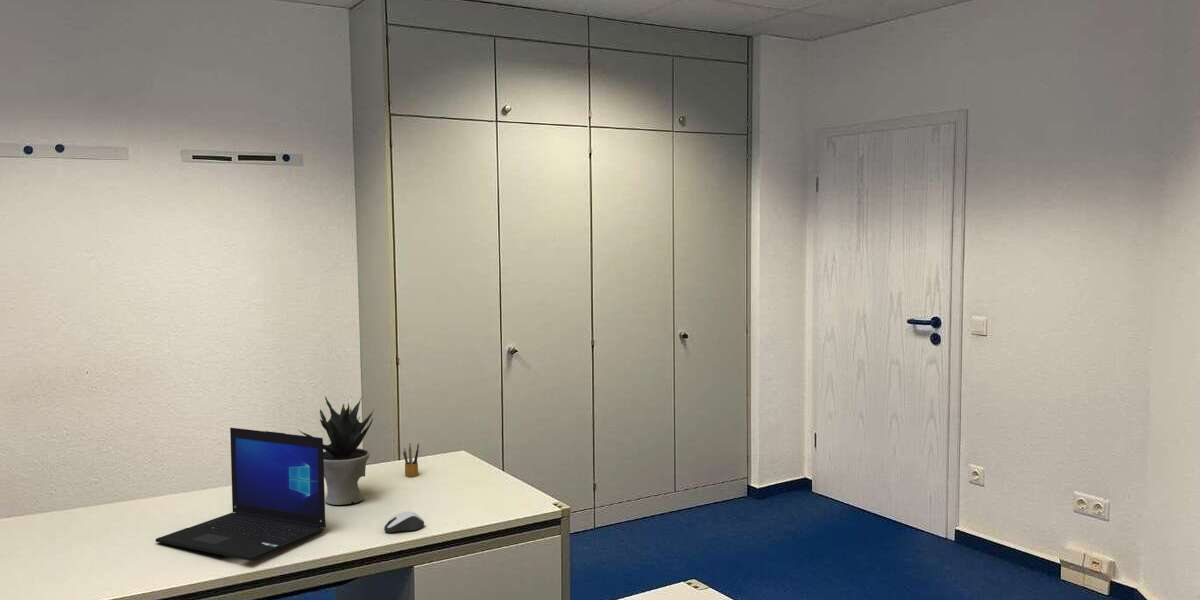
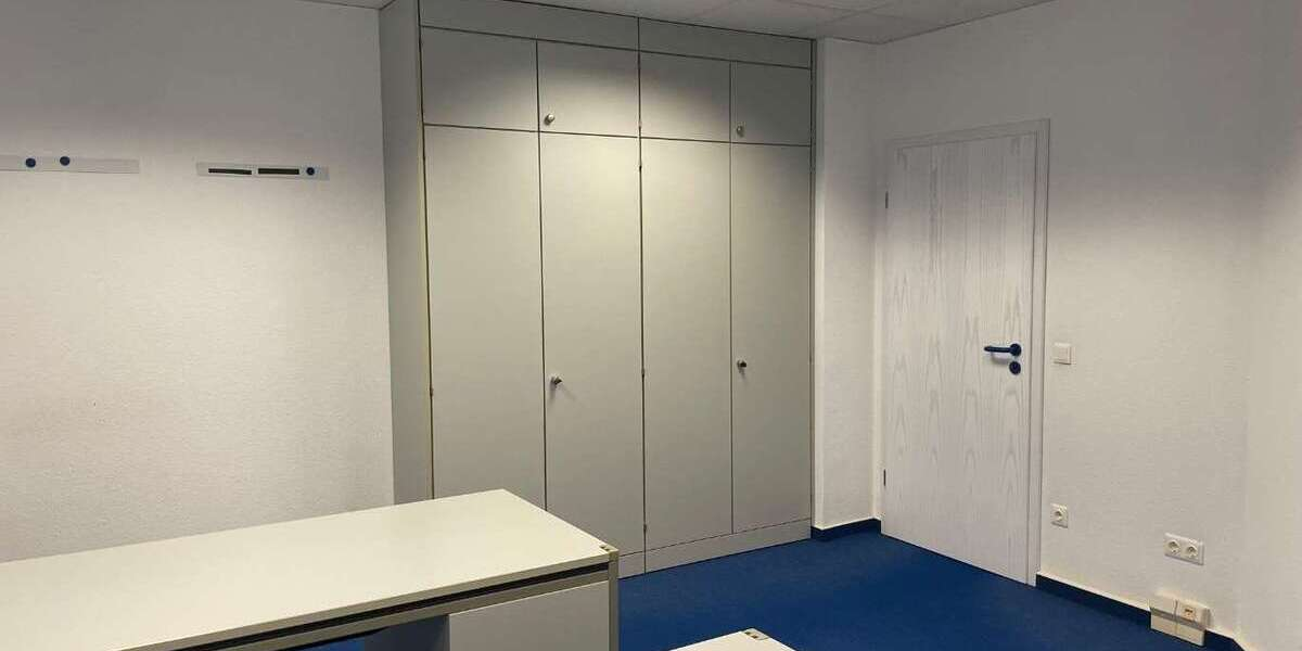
- computer mouse [383,510,425,534]
- potted plant [298,394,375,506]
- laptop [154,427,327,562]
- pencil box [402,442,420,478]
